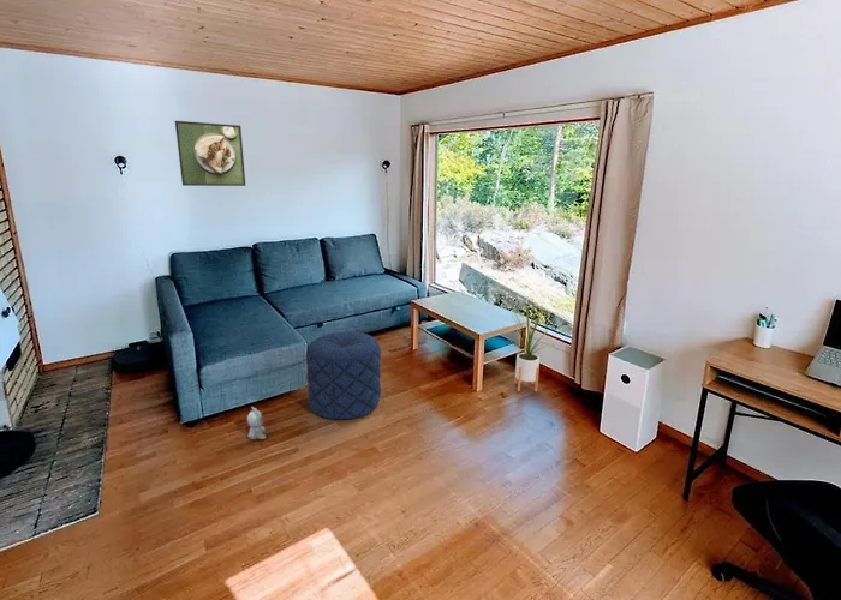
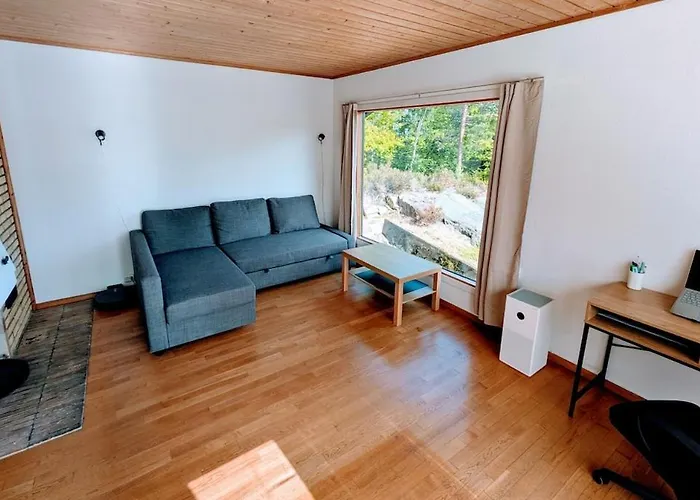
- house plant [503,304,554,394]
- plush toy [246,406,268,442]
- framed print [174,120,246,187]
- pouf [304,331,382,420]
